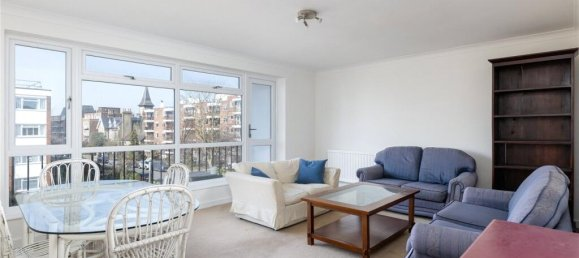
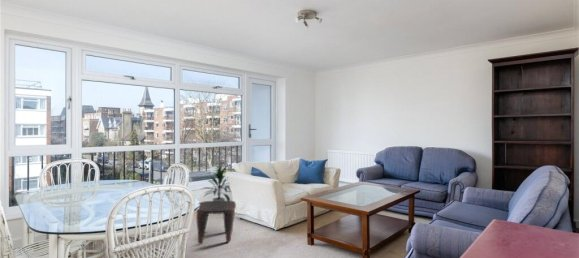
+ indoor plant [201,165,232,201]
+ stool [195,200,237,245]
